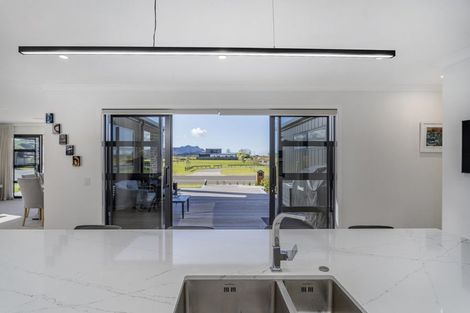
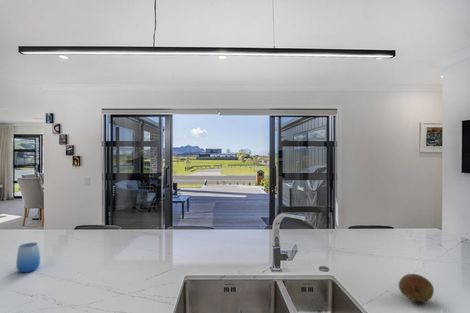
+ fruit [398,273,435,303]
+ cup [15,242,41,273]
